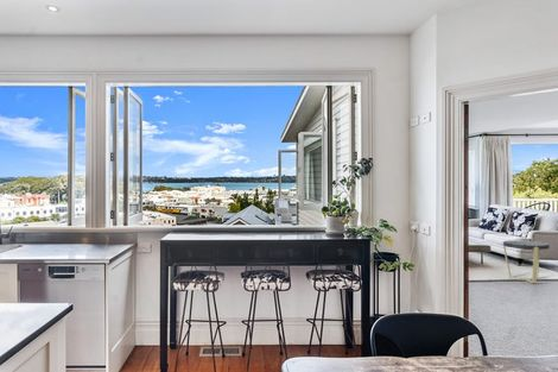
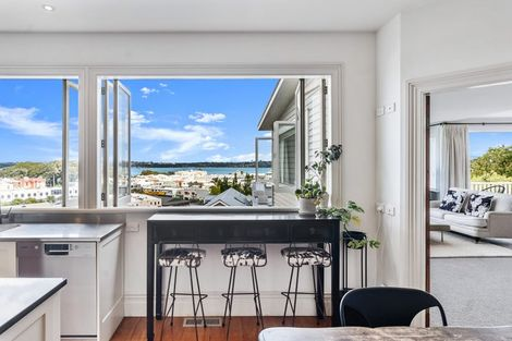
- side table [502,239,551,284]
